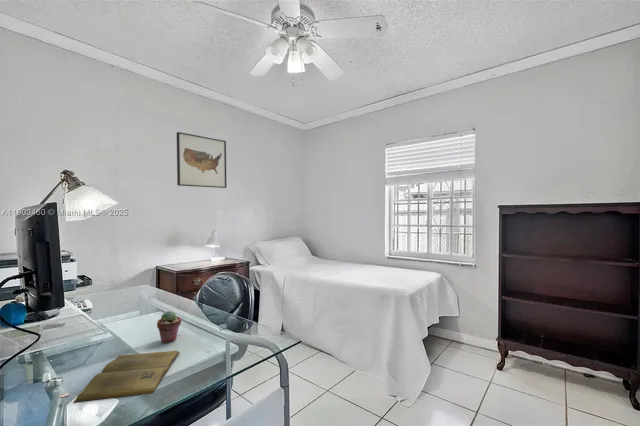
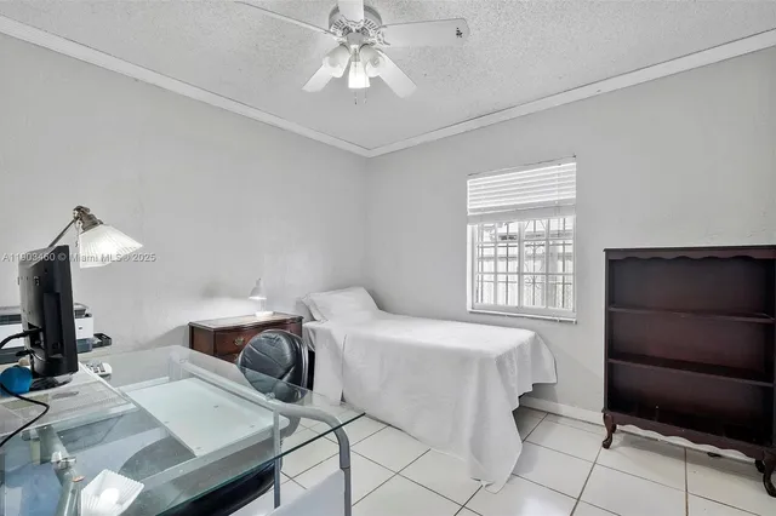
- book [73,350,181,403]
- wall art [176,131,228,189]
- potted succulent [156,310,182,344]
